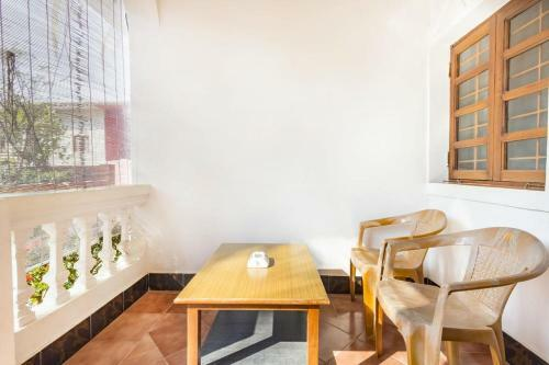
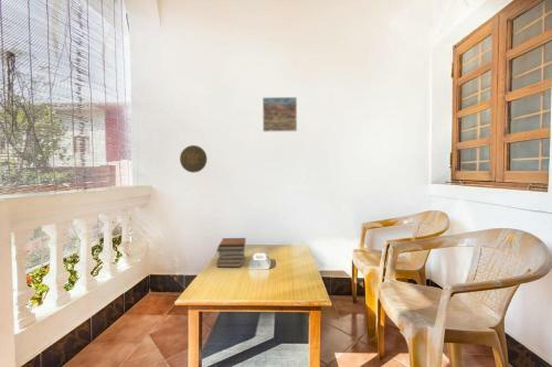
+ book stack [215,237,247,268]
+ decorative plate [179,144,208,174]
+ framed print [262,96,298,133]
